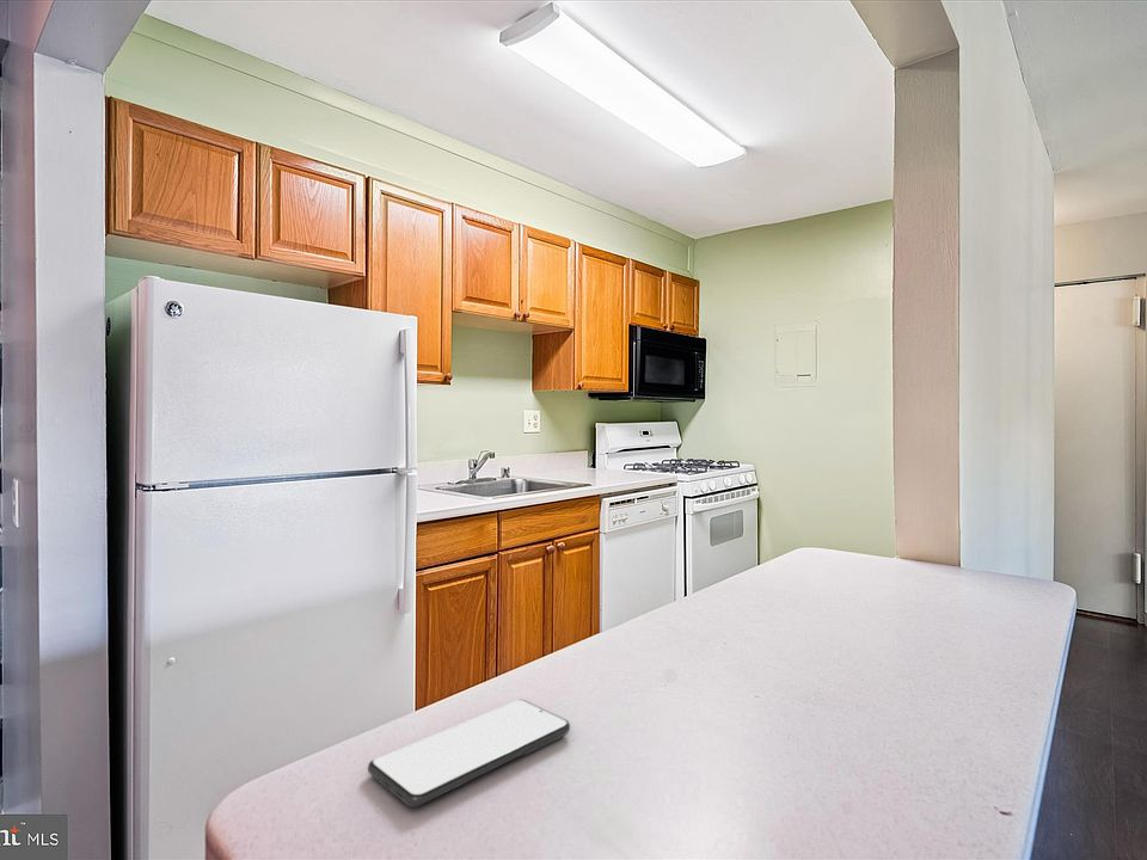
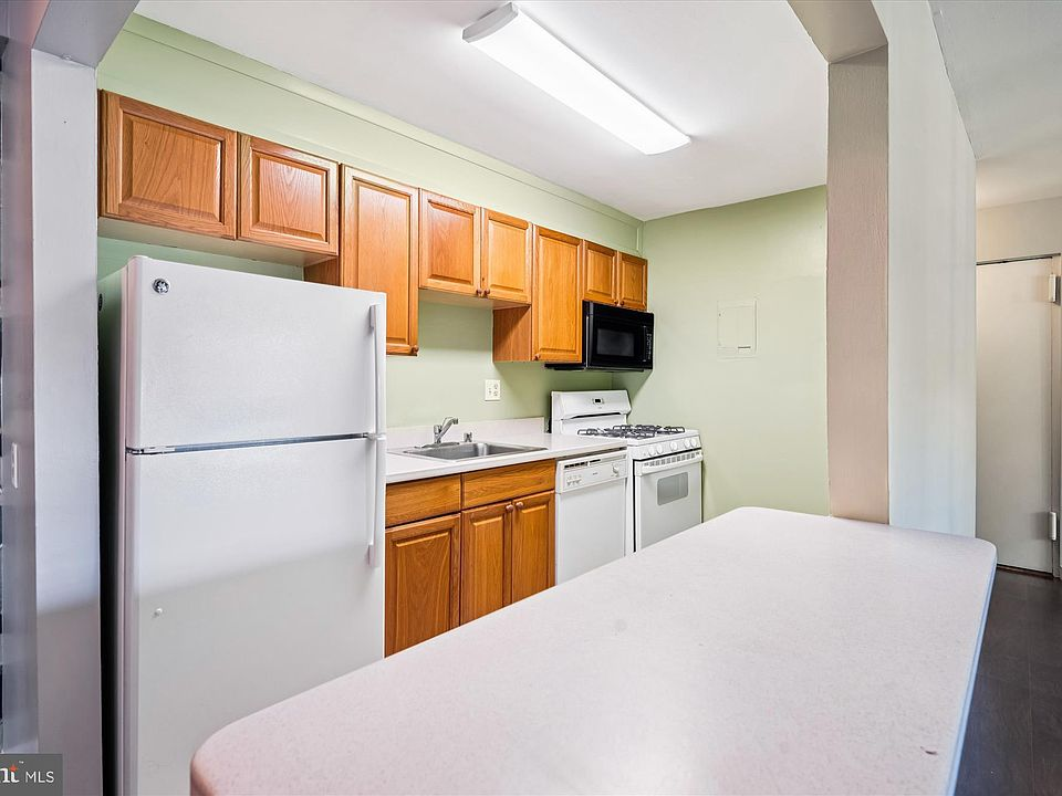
- smartphone [367,699,571,807]
